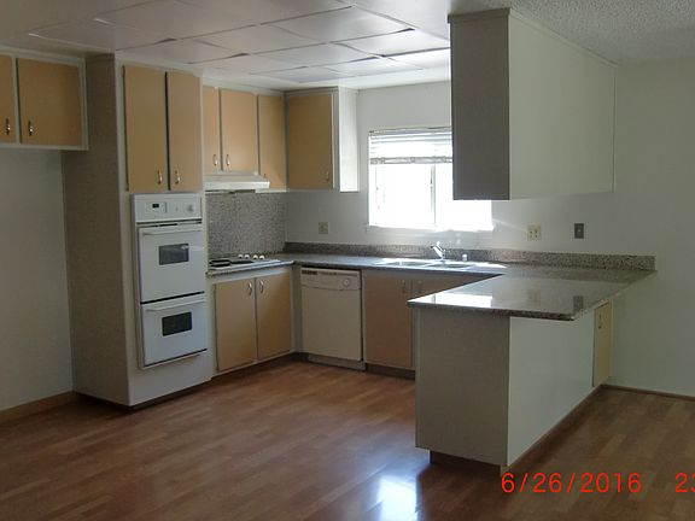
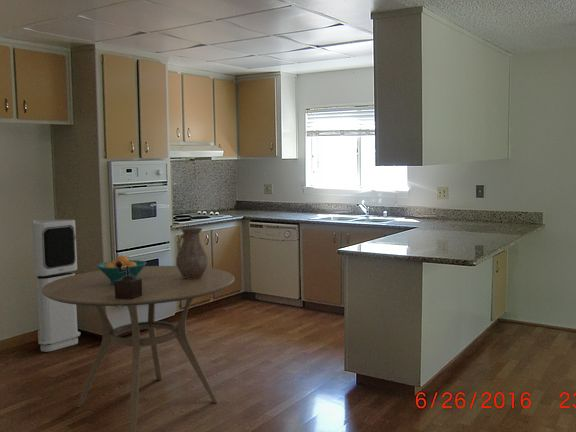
+ air purifier [31,219,82,353]
+ fruit bowl [96,254,147,284]
+ dining table [42,265,235,432]
+ pitcher [175,227,209,279]
+ pepper mill [114,261,142,300]
